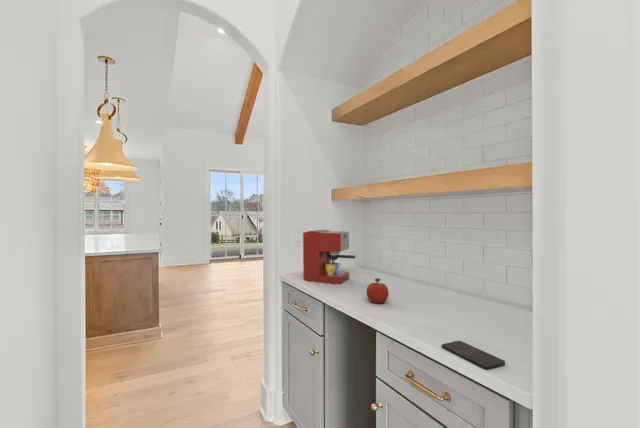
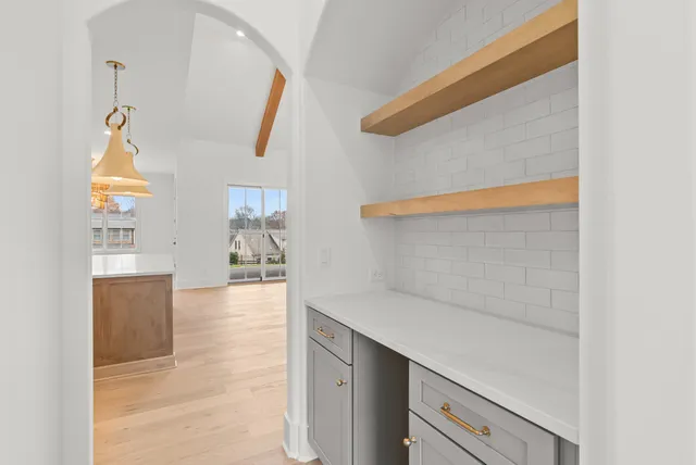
- coffee maker [302,229,356,285]
- smartphone [441,340,506,370]
- fruit [365,277,390,304]
